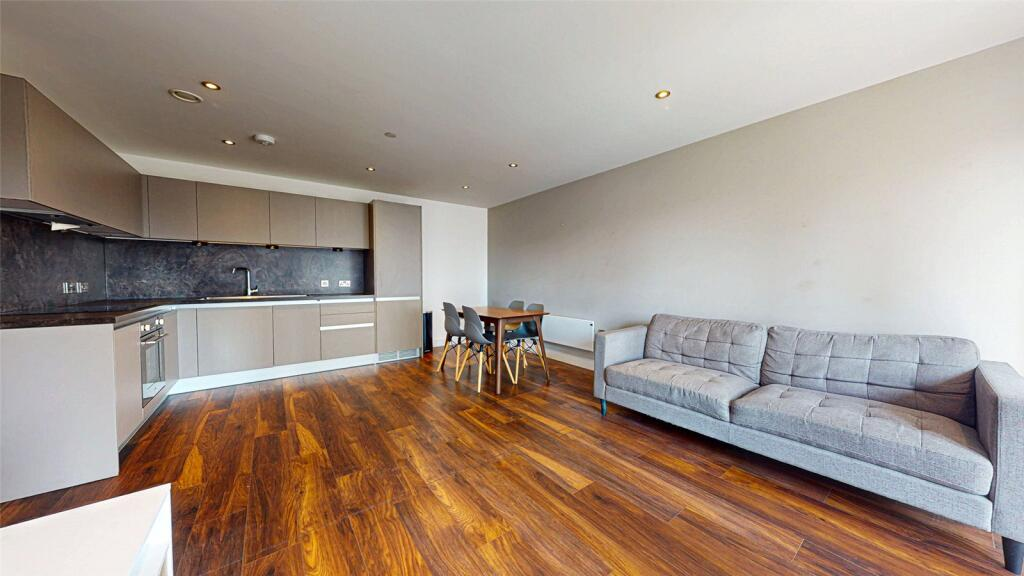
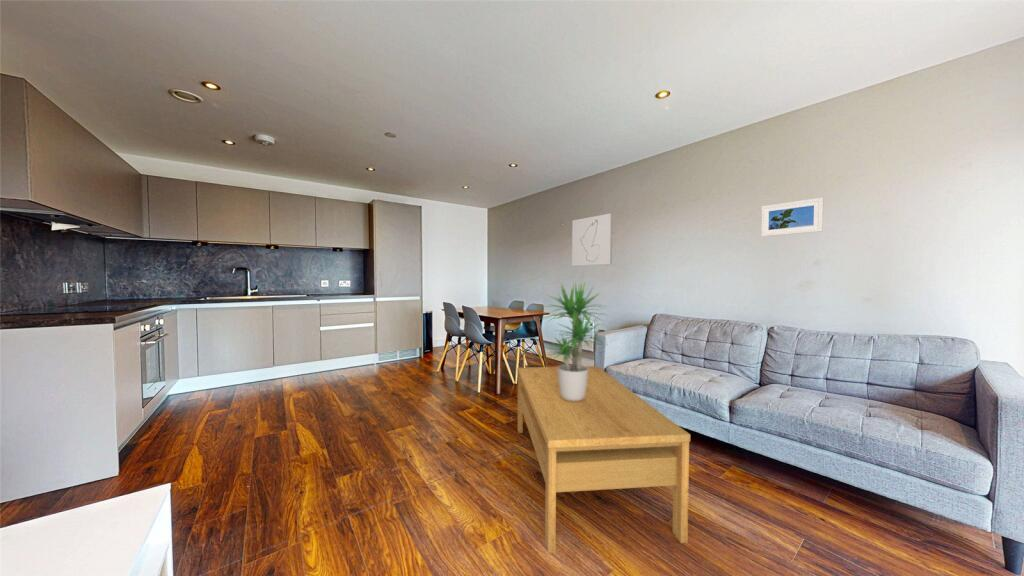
+ wall art [571,212,614,267]
+ potted plant [540,280,610,401]
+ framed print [760,197,824,238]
+ coffee table [516,365,691,554]
